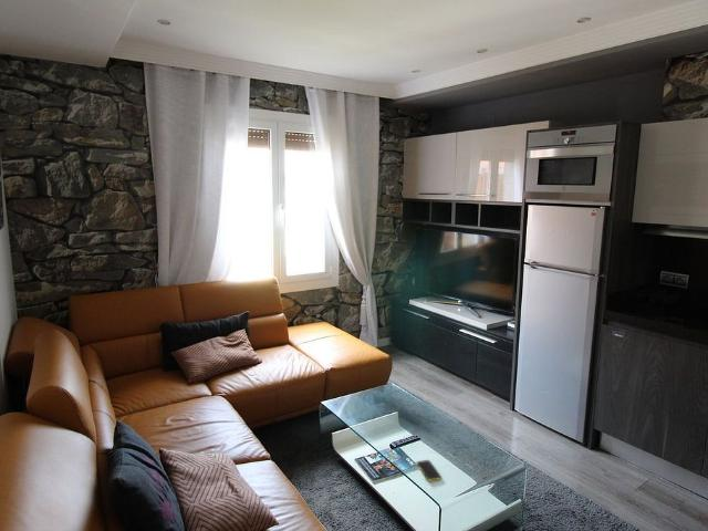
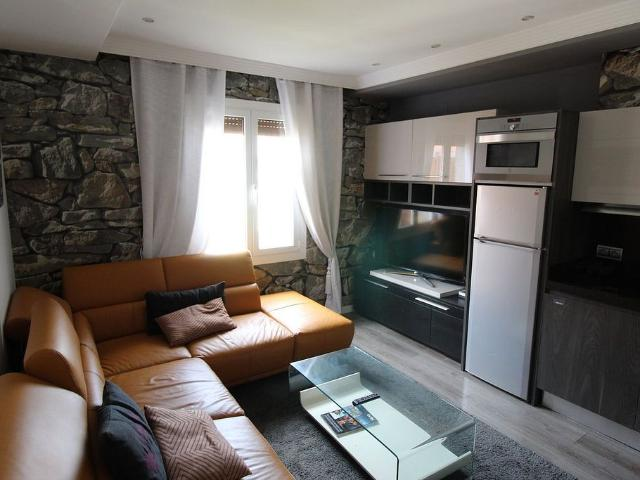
- smartphone [416,459,442,482]
